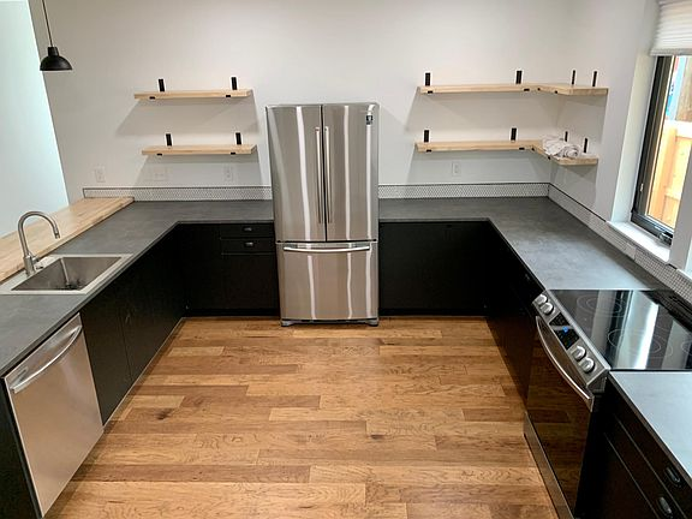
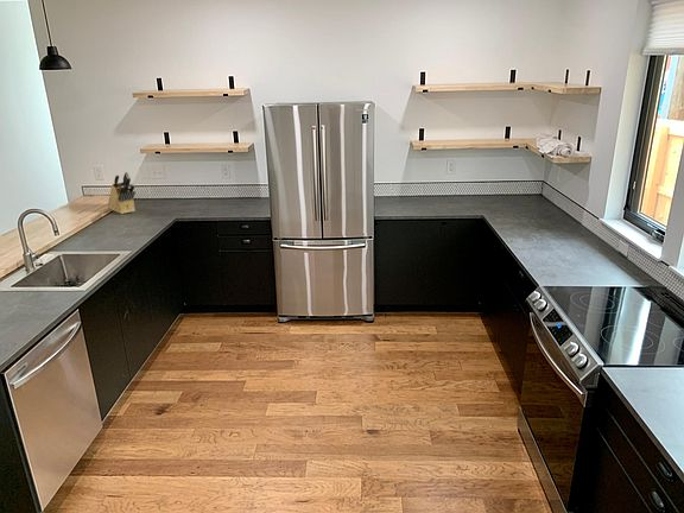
+ knife block [107,171,137,215]
